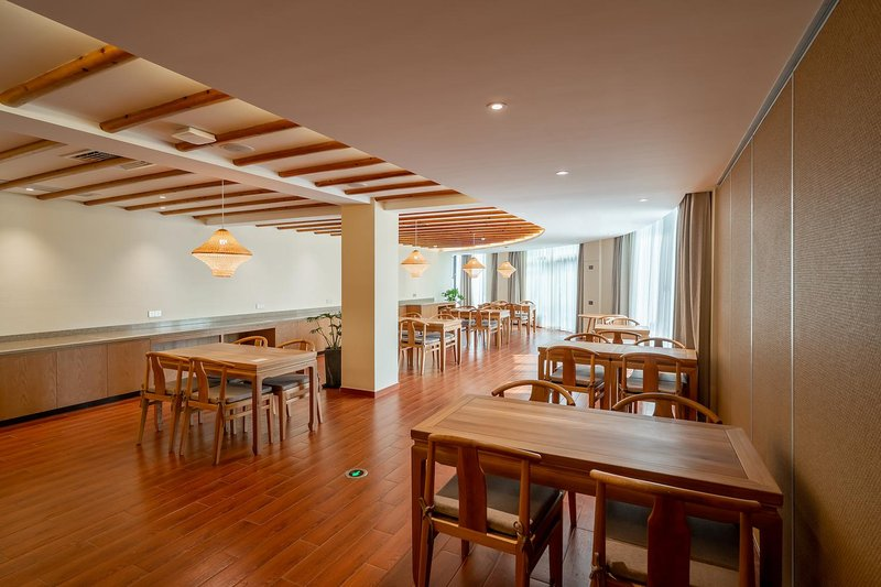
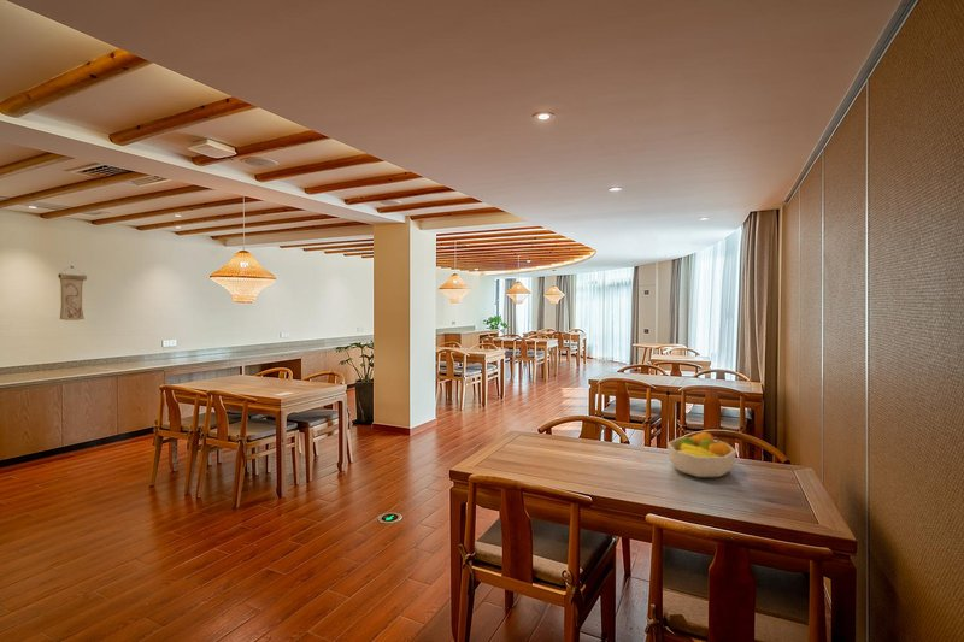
+ fruit bowl [666,430,737,478]
+ wall scroll [57,265,88,322]
